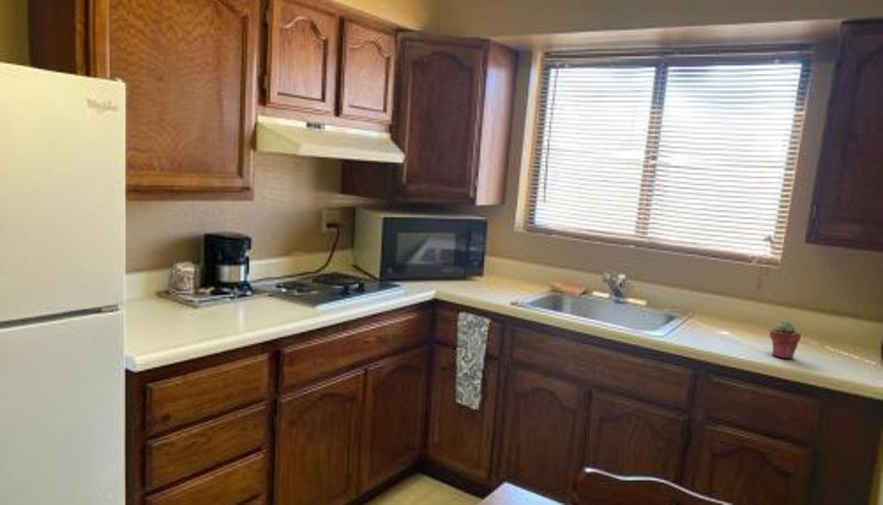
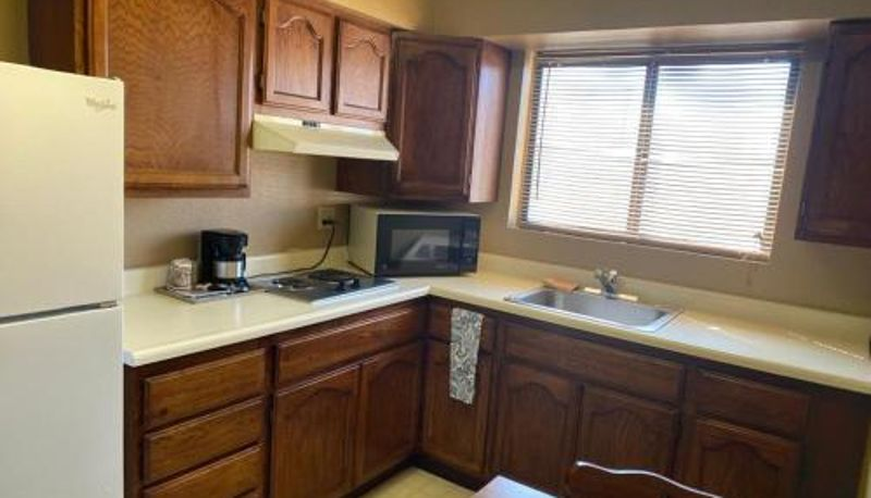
- potted succulent [768,320,802,361]
